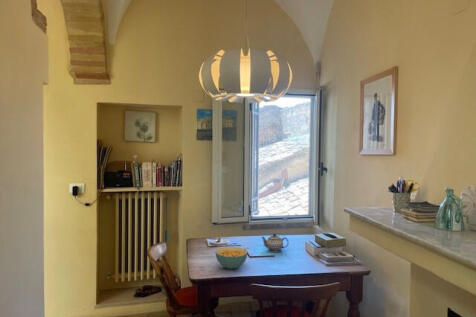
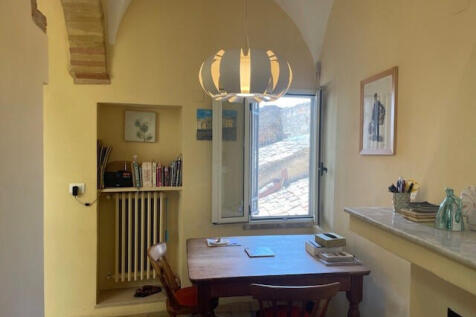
- teapot [260,233,290,253]
- cereal bowl [215,246,248,270]
